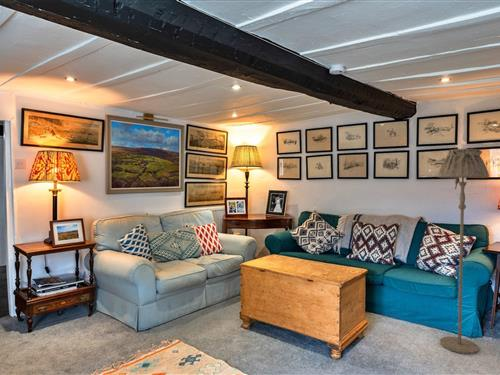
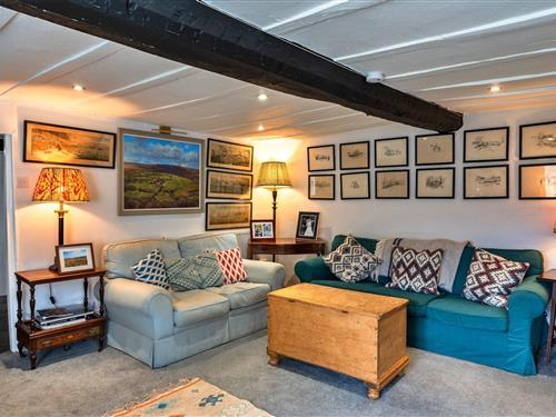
- floor lamp [437,148,490,355]
